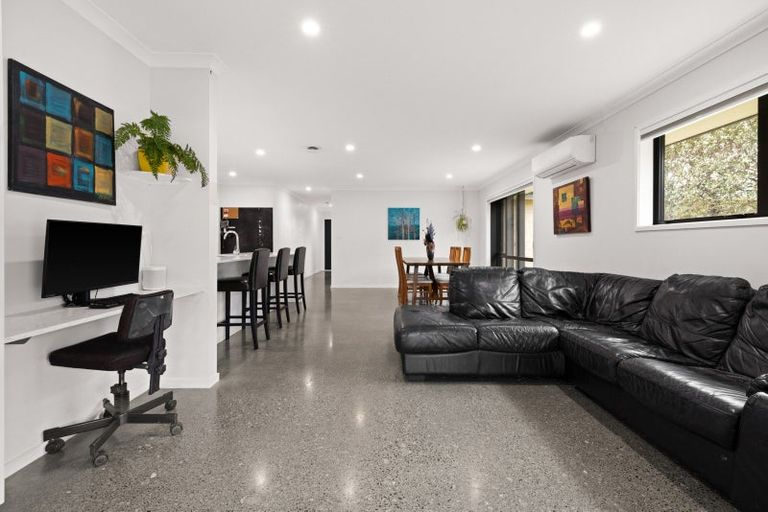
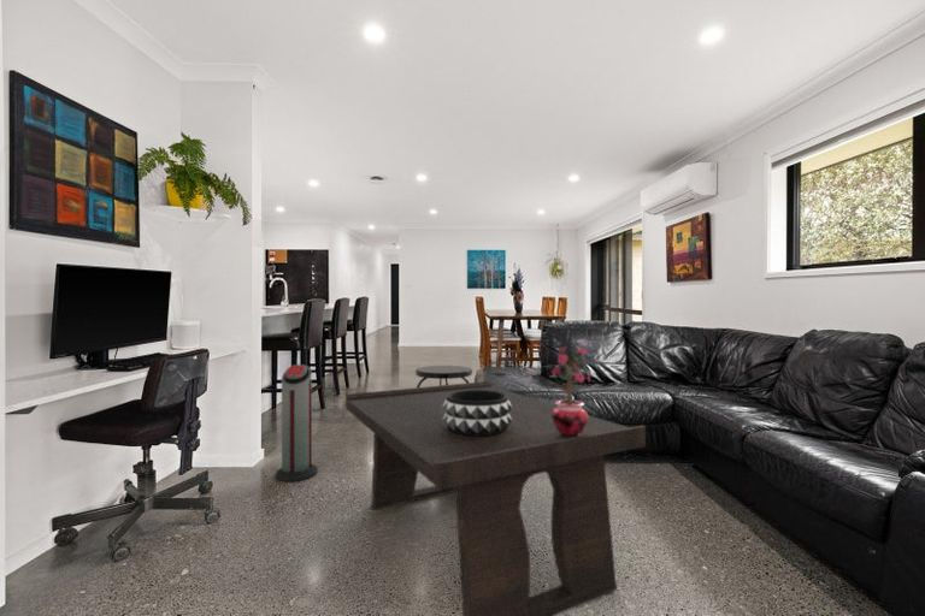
+ side table [414,365,473,387]
+ coffee table [344,380,647,616]
+ air purifier [275,363,319,482]
+ potted plant [544,345,591,438]
+ decorative bowl [442,390,512,437]
